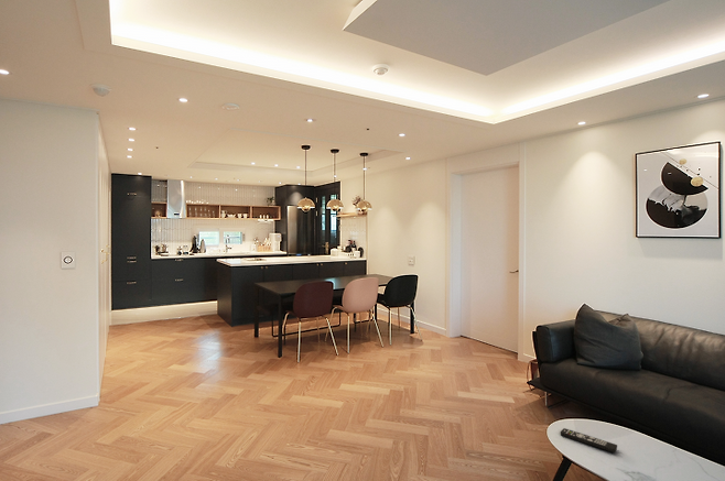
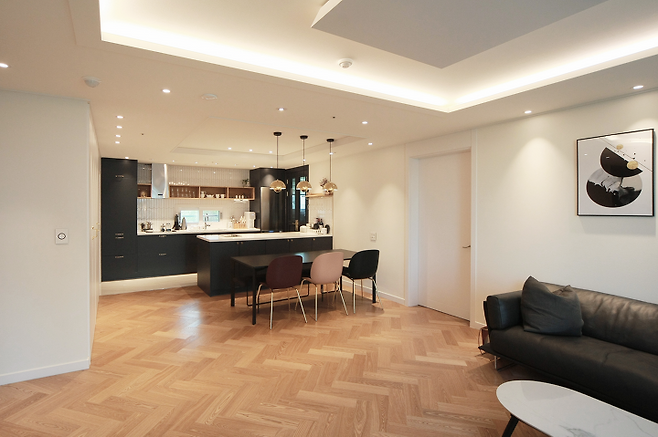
- remote control [560,427,618,453]
